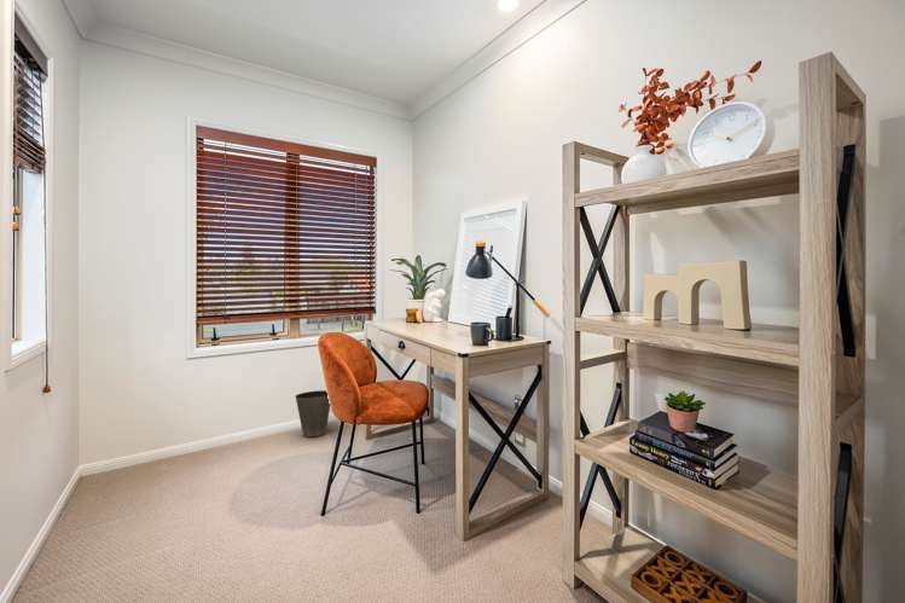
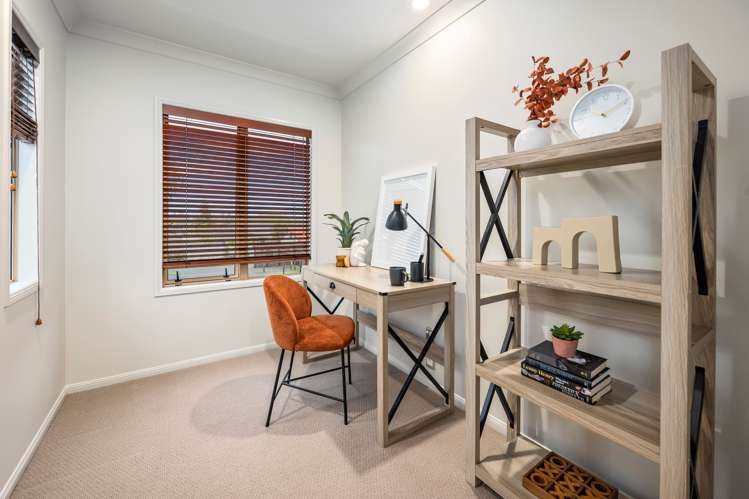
- waste basket [295,389,331,439]
